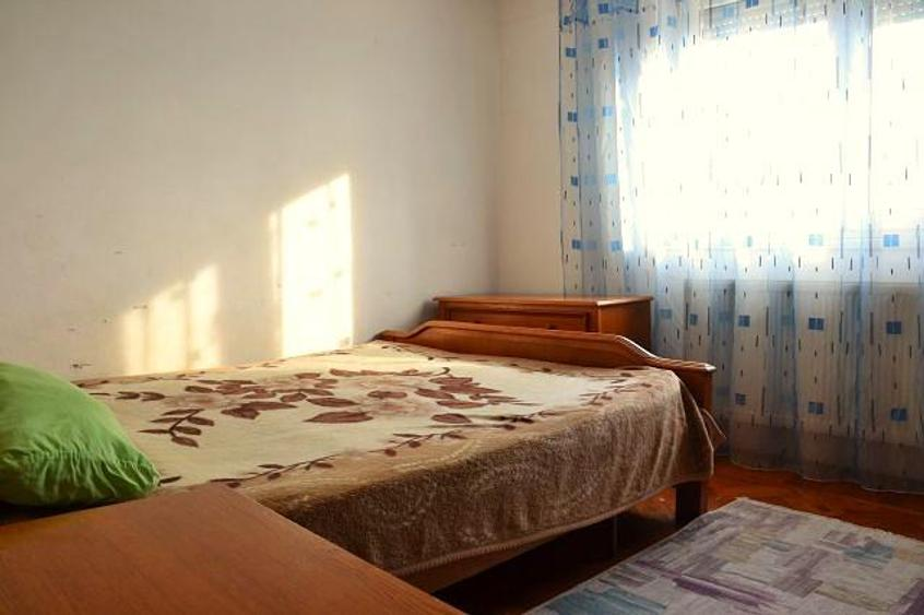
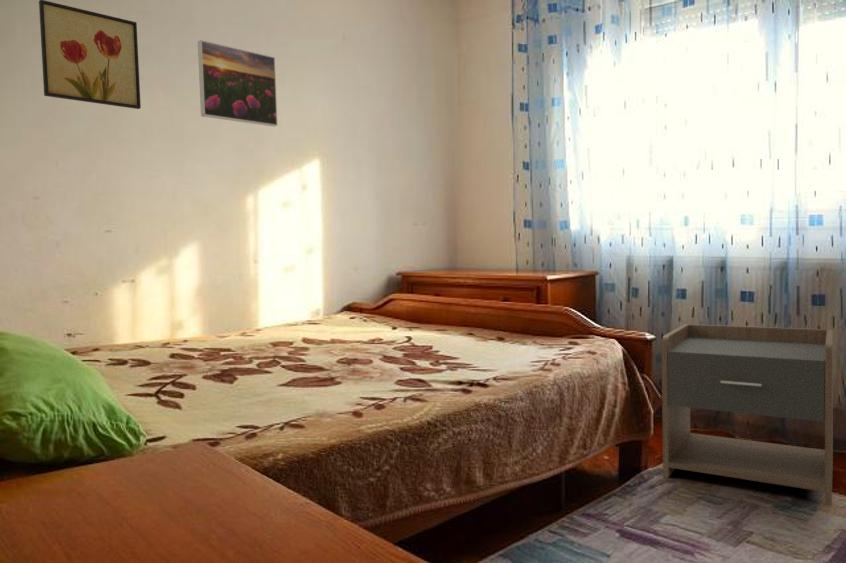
+ nightstand [661,323,834,507]
+ wall art [38,0,142,110]
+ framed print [197,39,279,128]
